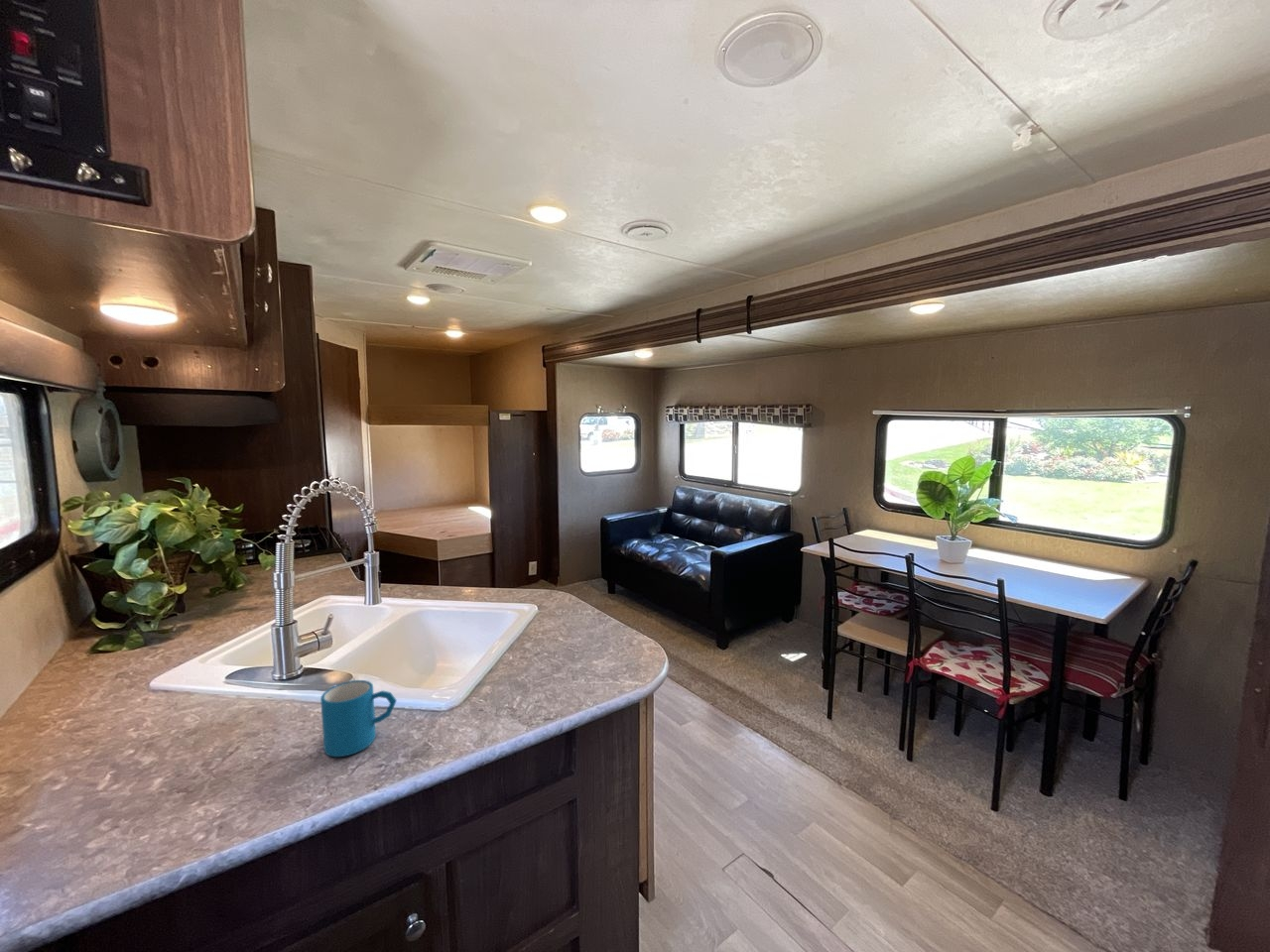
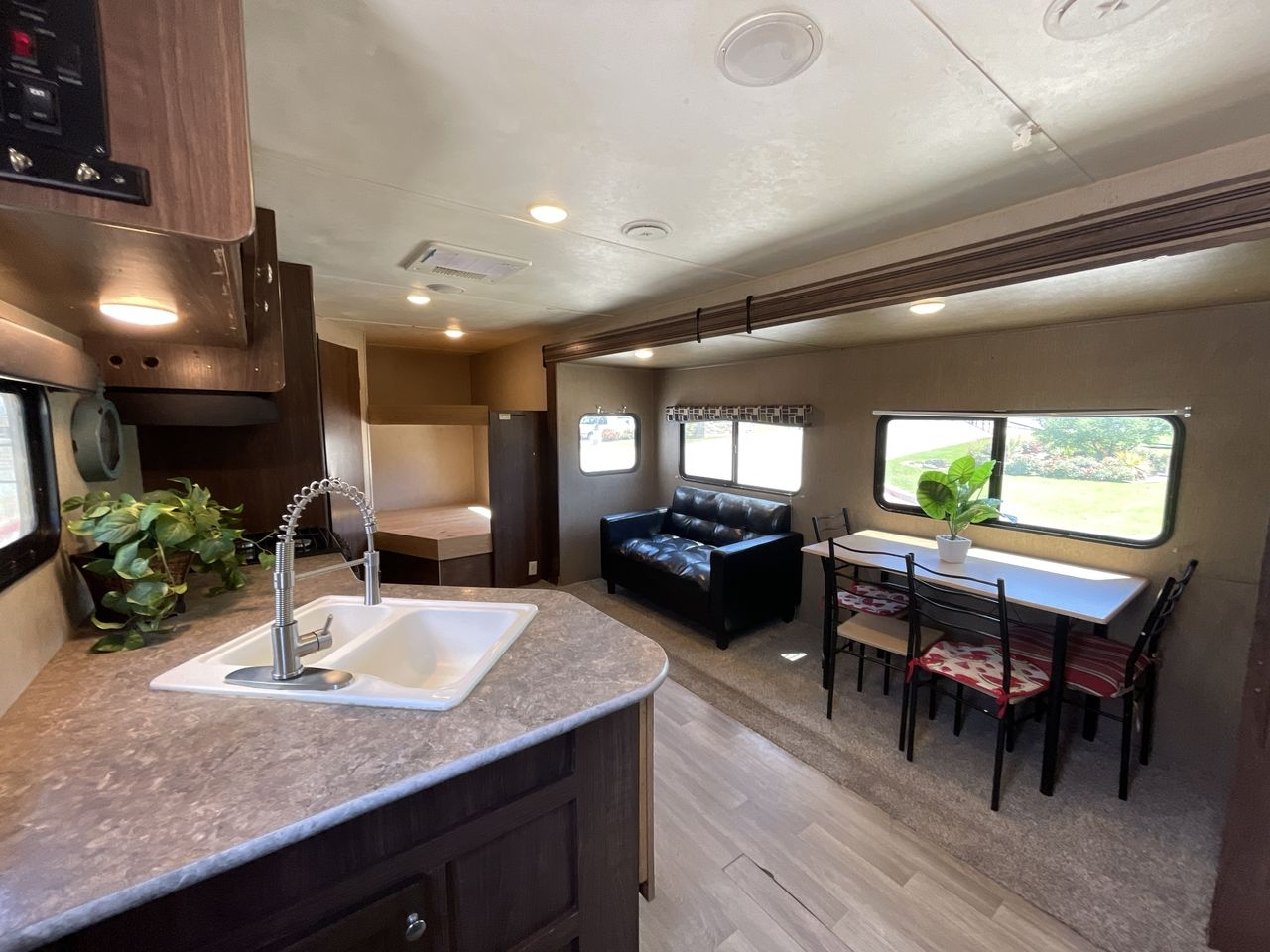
- mug [319,679,398,758]
